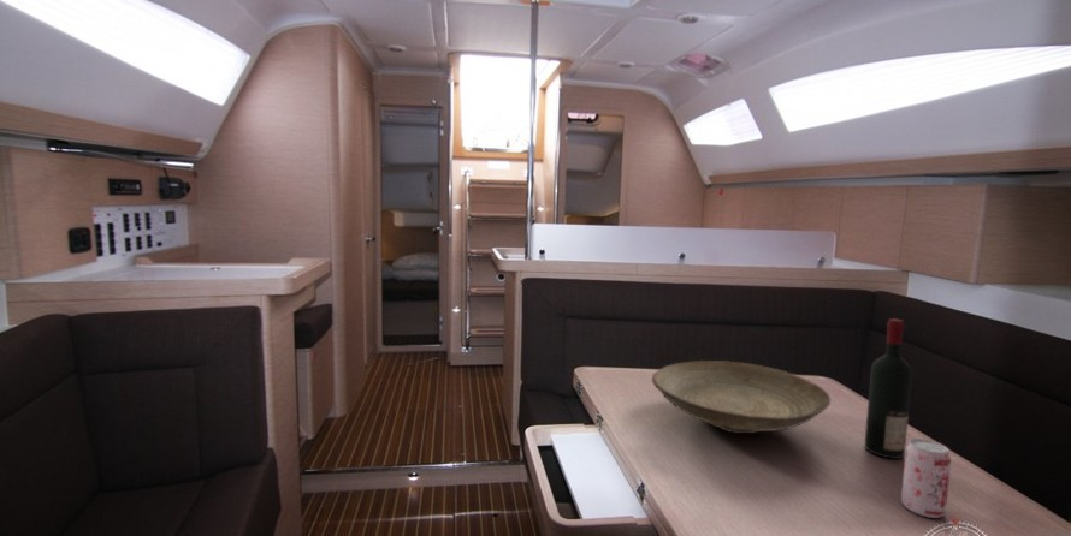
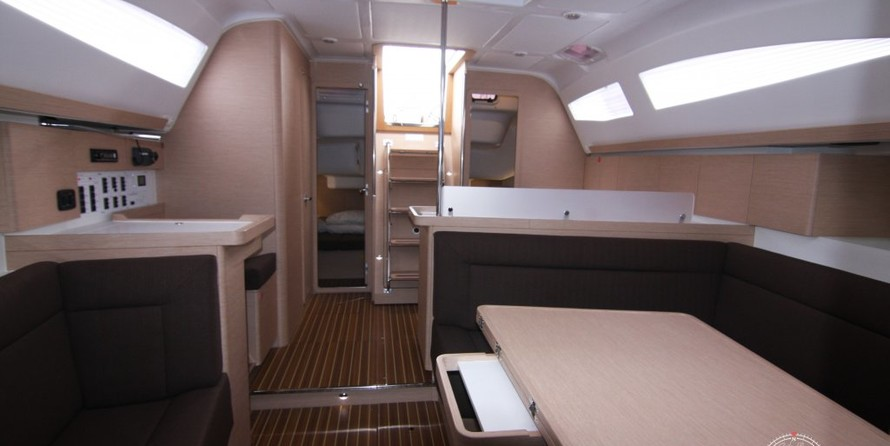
- beverage can [900,437,952,519]
- decorative bowl [651,359,832,435]
- alcohol [863,317,913,460]
